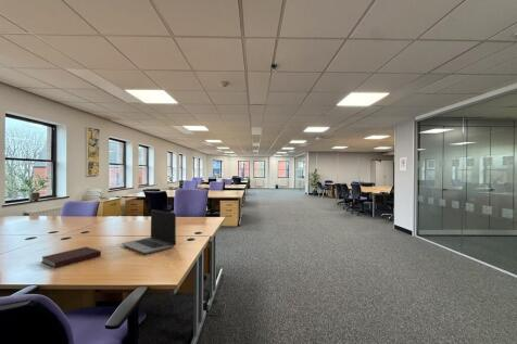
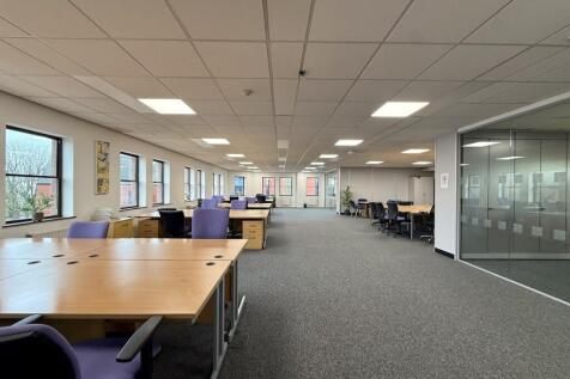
- laptop computer [121,208,177,254]
- notebook [40,245,102,269]
